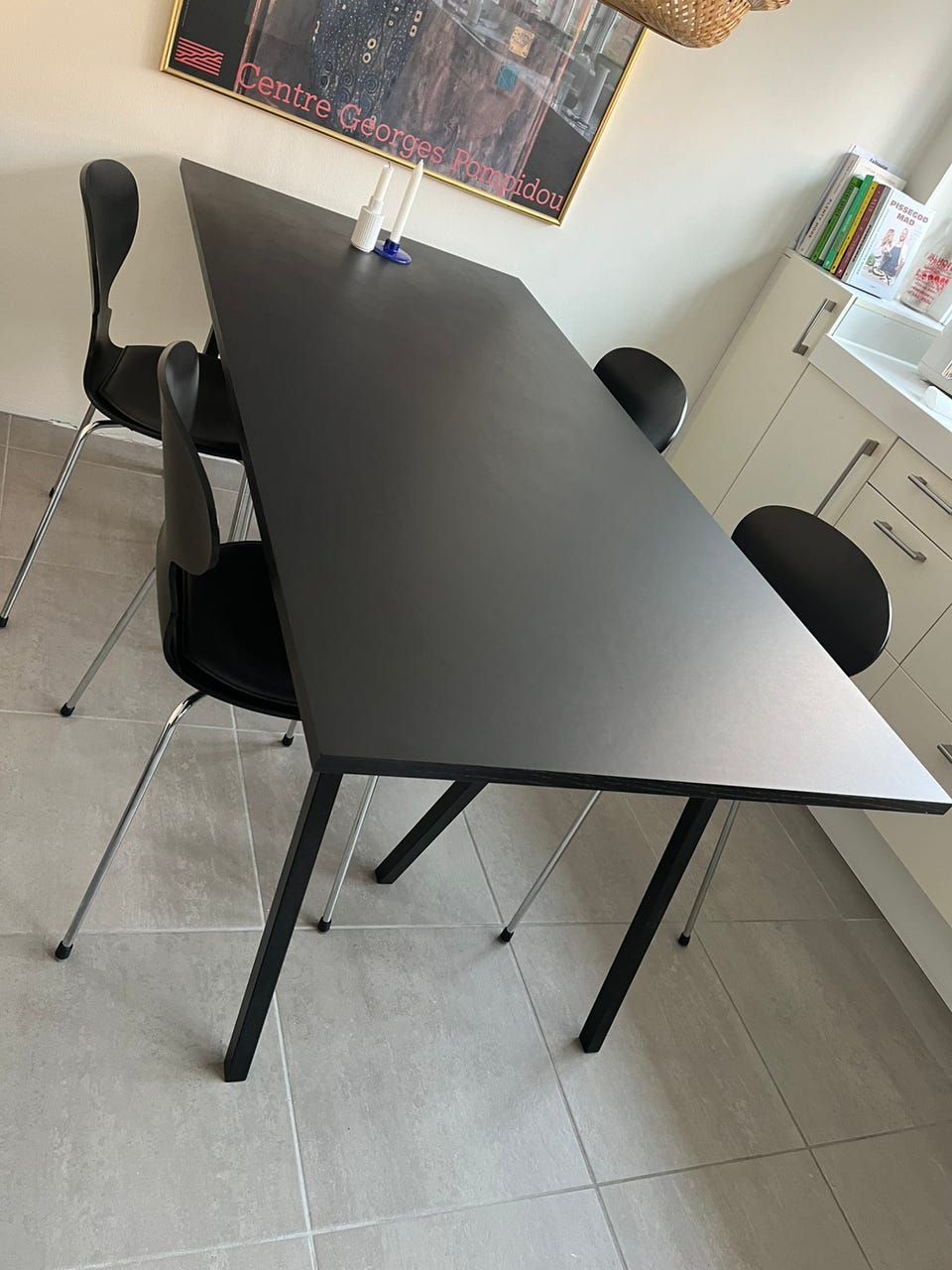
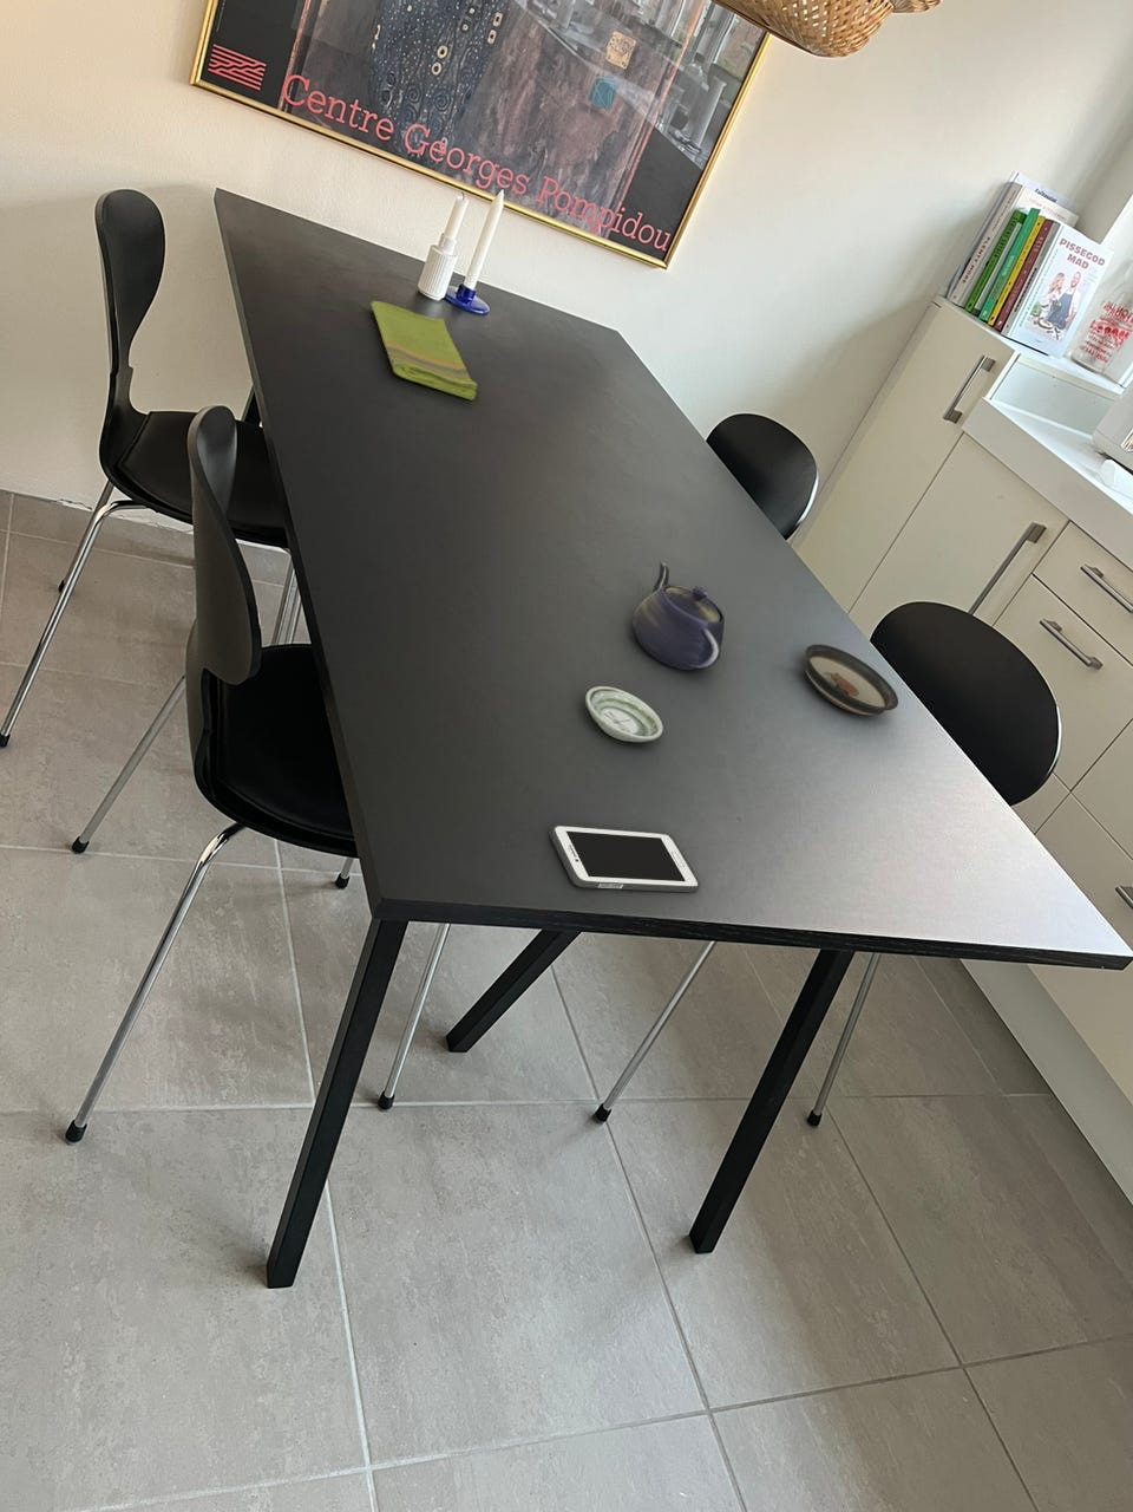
+ saucer [584,685,664,743]
+ cell phone [549,824,701,893]
+ dish towel [369,300,478,400]
+ saucer [803,643,900,716]
+ teapot [632,560,726,671]
